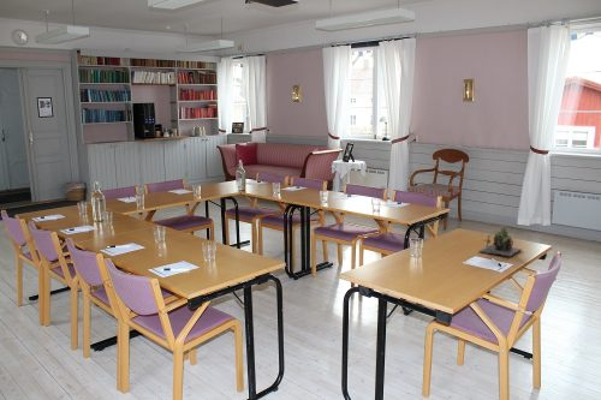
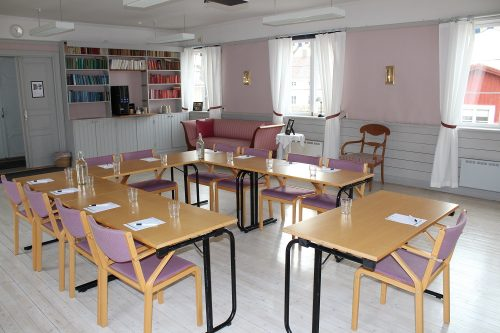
- plant [478,227,524,257]
